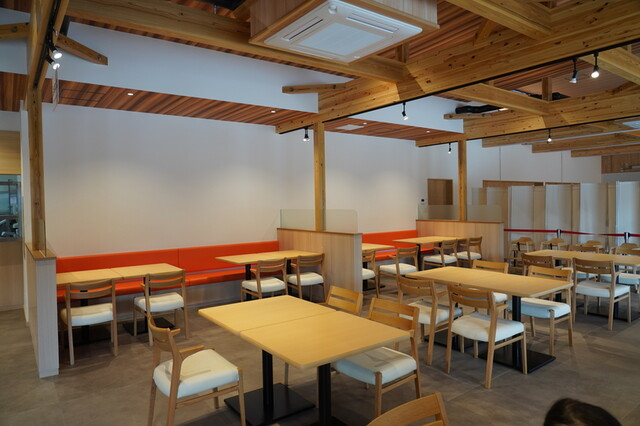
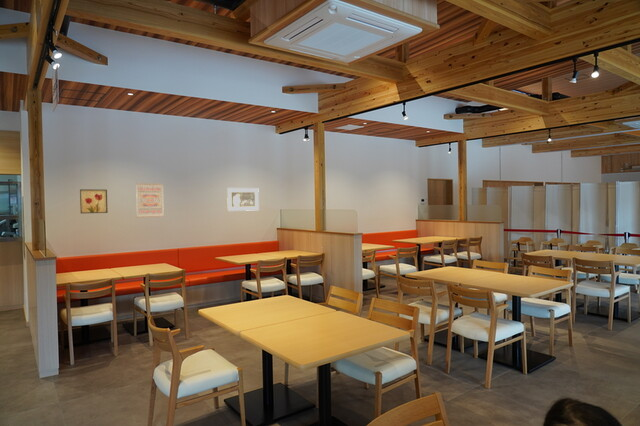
+ wall art [135,183,165,218]
+ wall art [79,188,109,214]
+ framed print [226,187,260,212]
